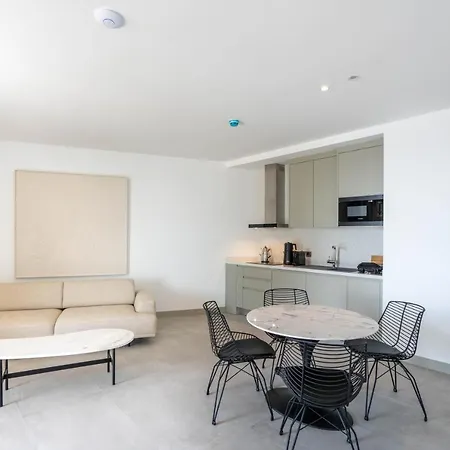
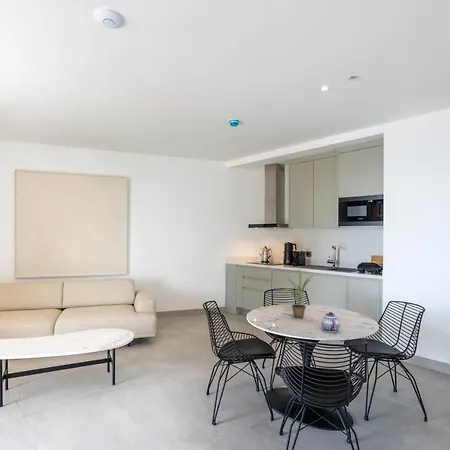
+ potted plant [281,268,318,319]
+ teapot [320,311,341,333]
